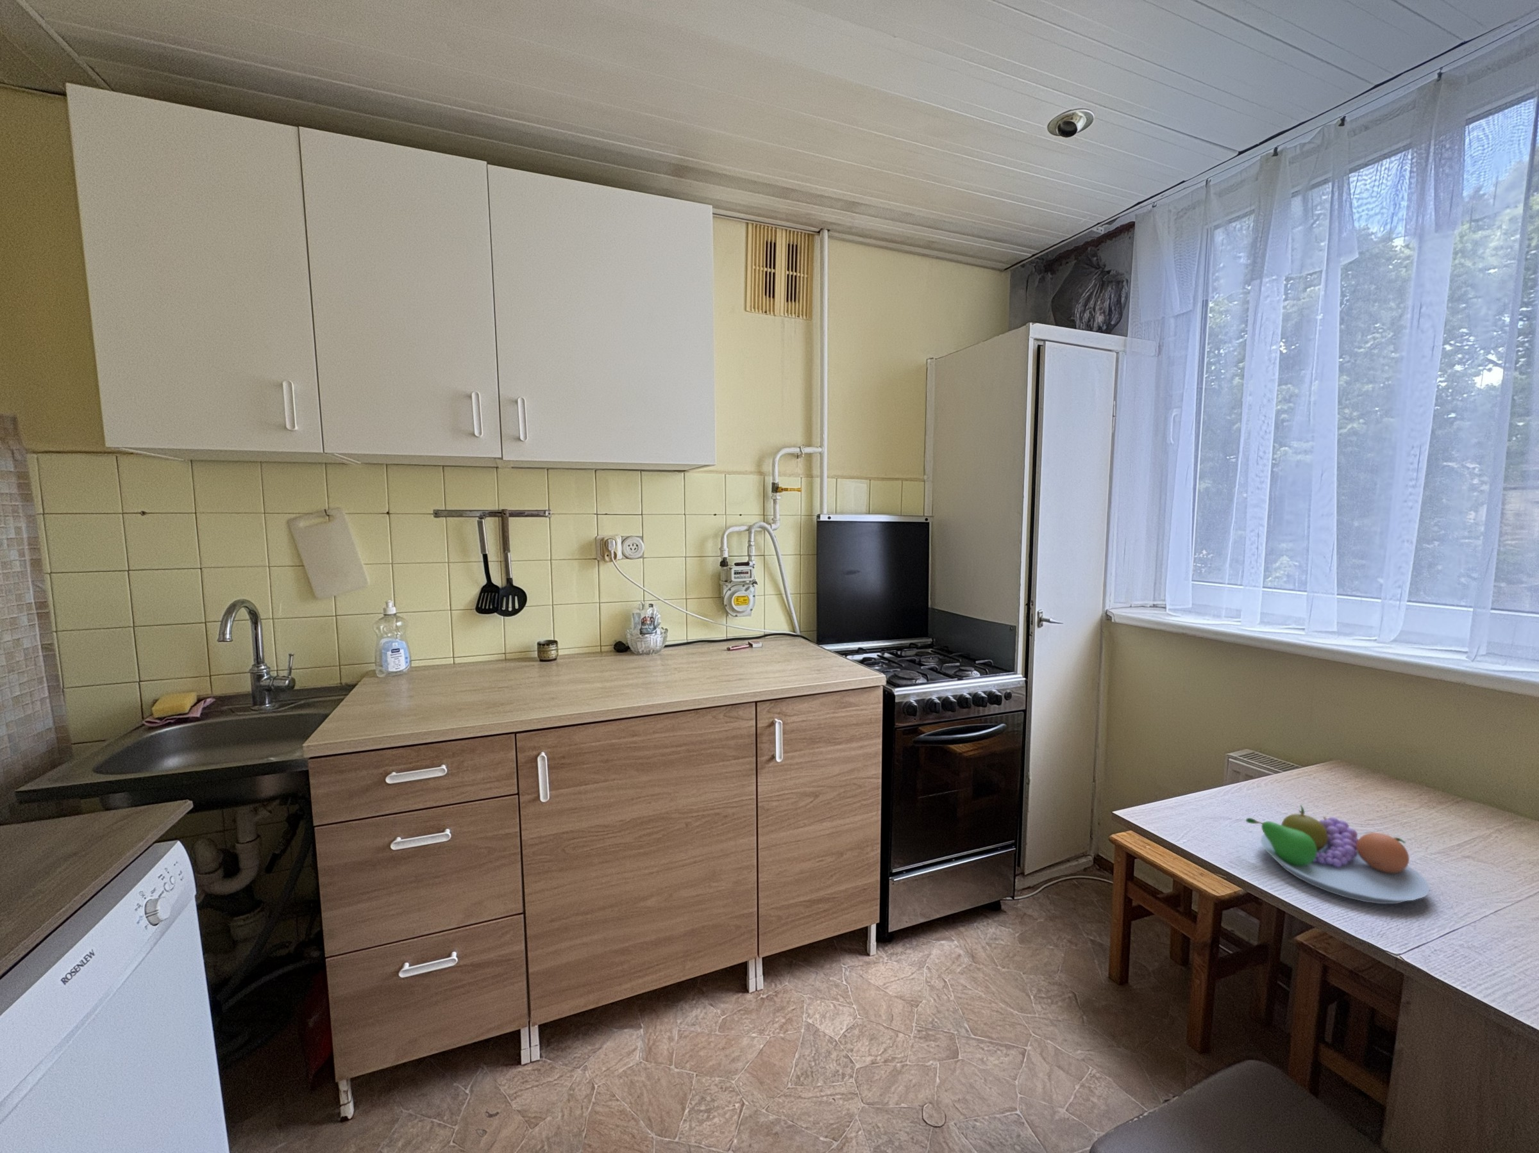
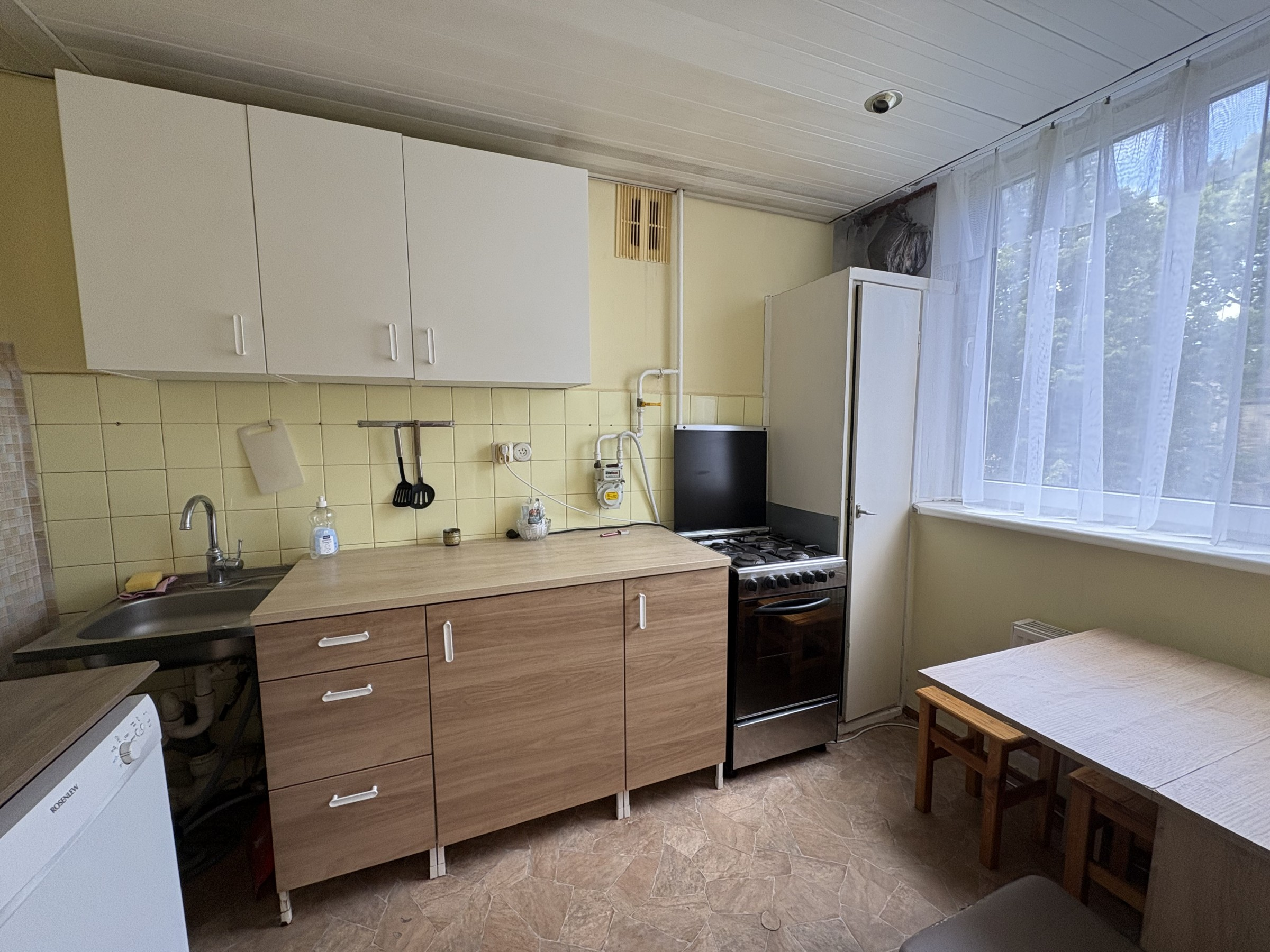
- fruit bowl [1246,804,1431,905]
